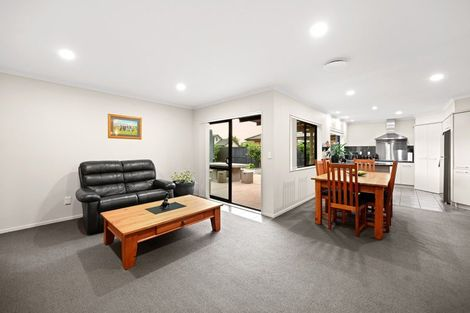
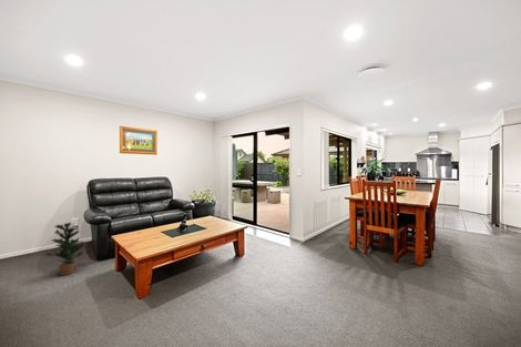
+ potted plant [44,222,85,276]
